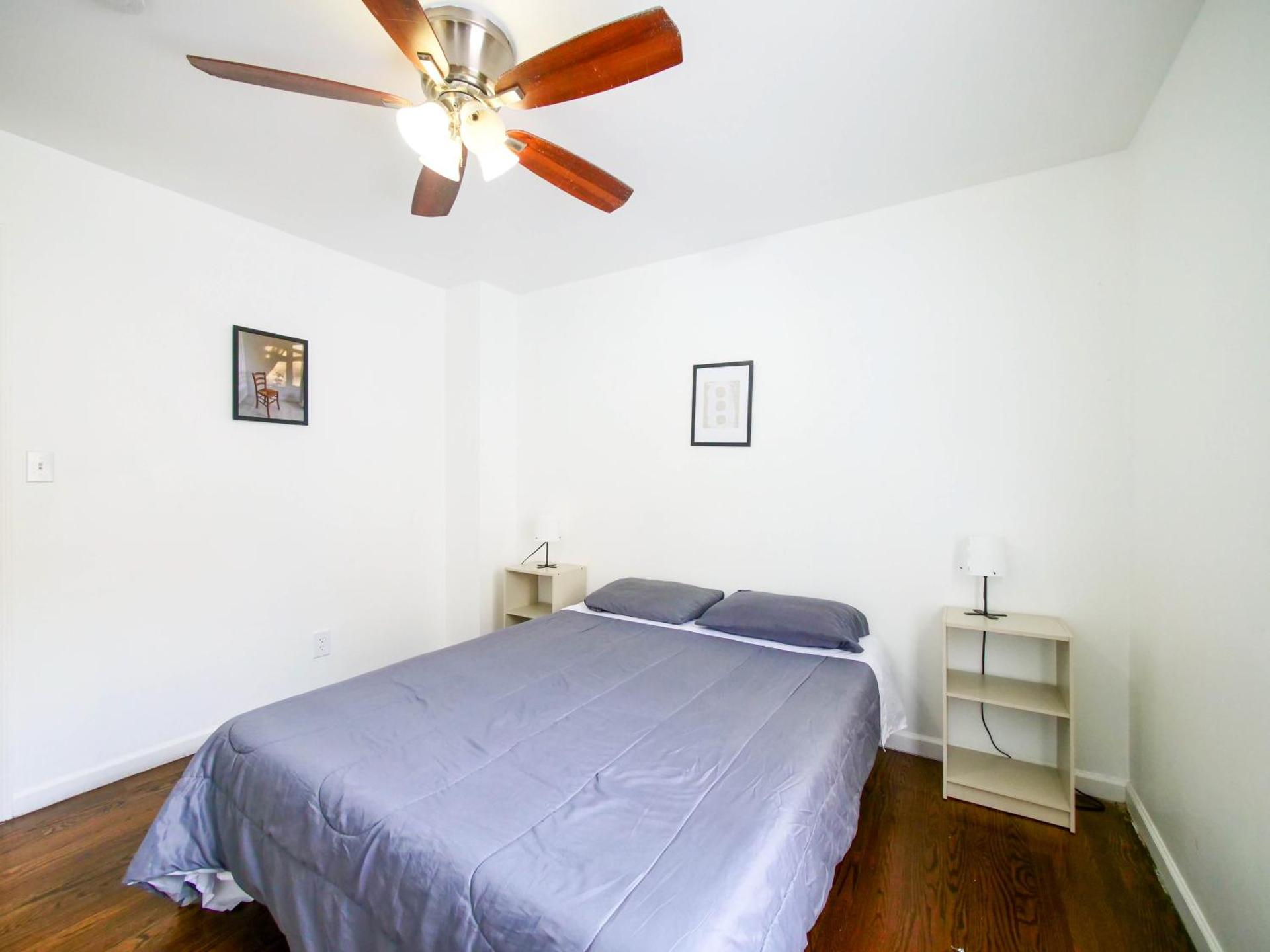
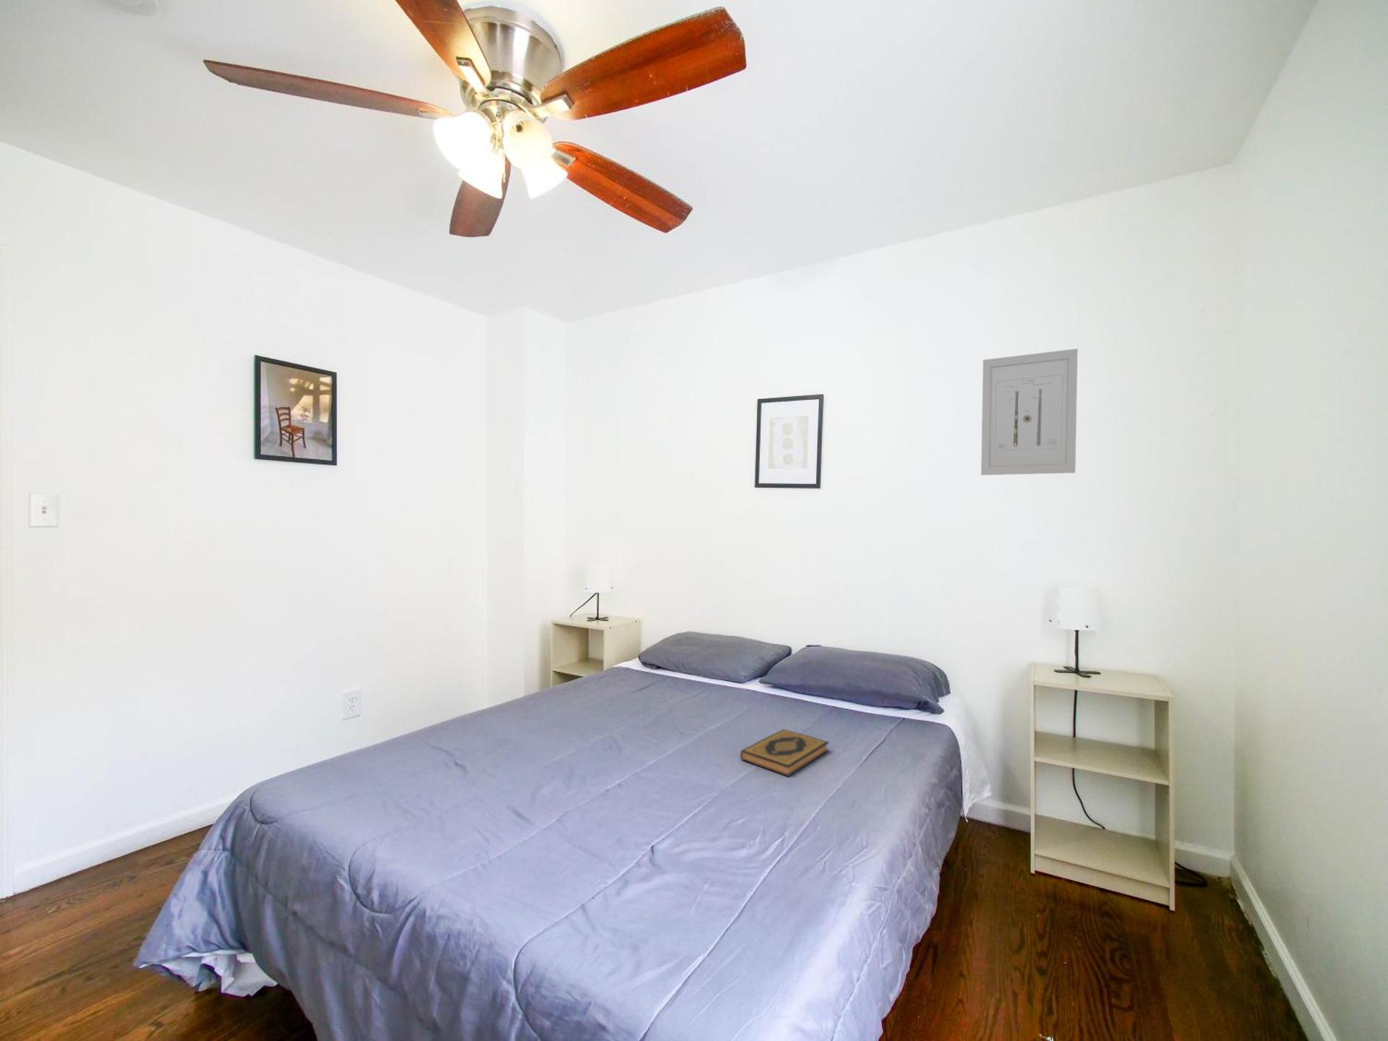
+ hardback book [740,728,830,777]
+ wall art [980,348,1079,476]
